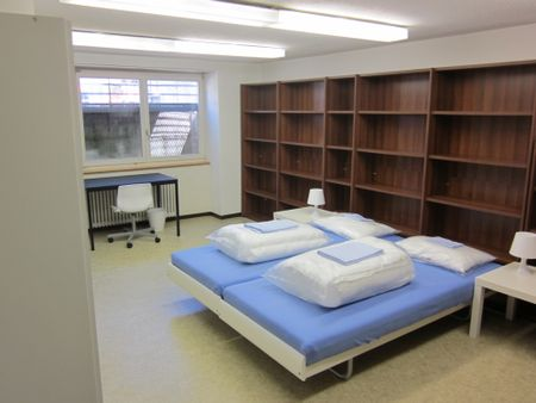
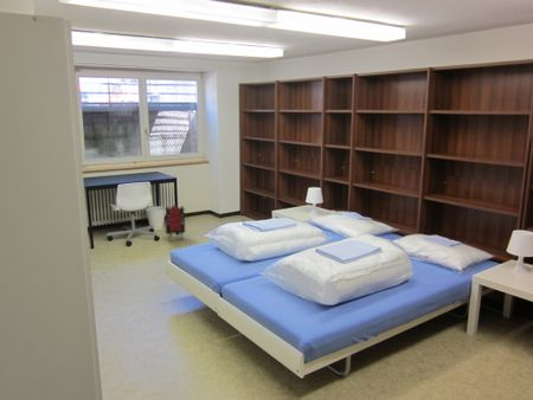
+ backpack [163,205,186,241]
